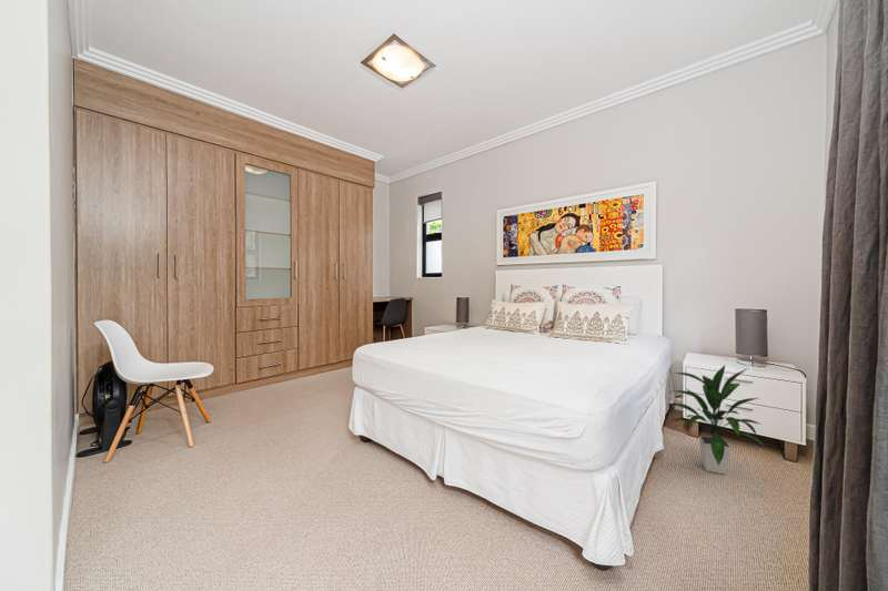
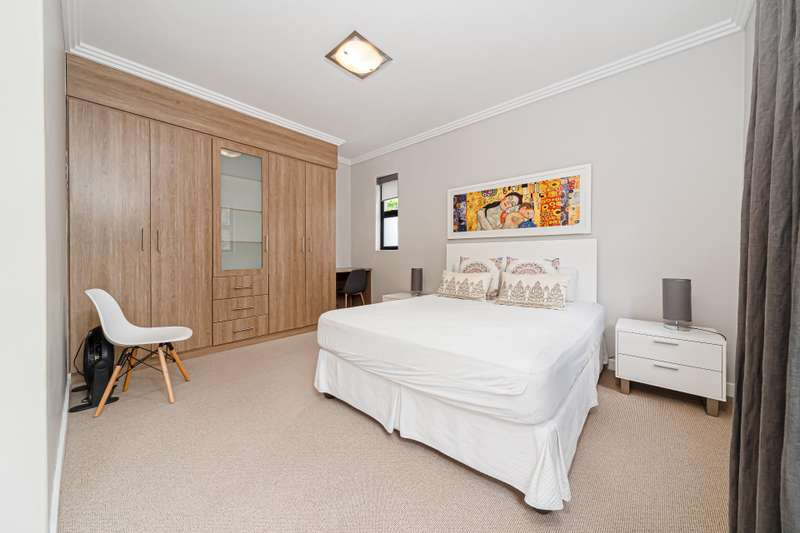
- indoor plant [666,364,766,476]
